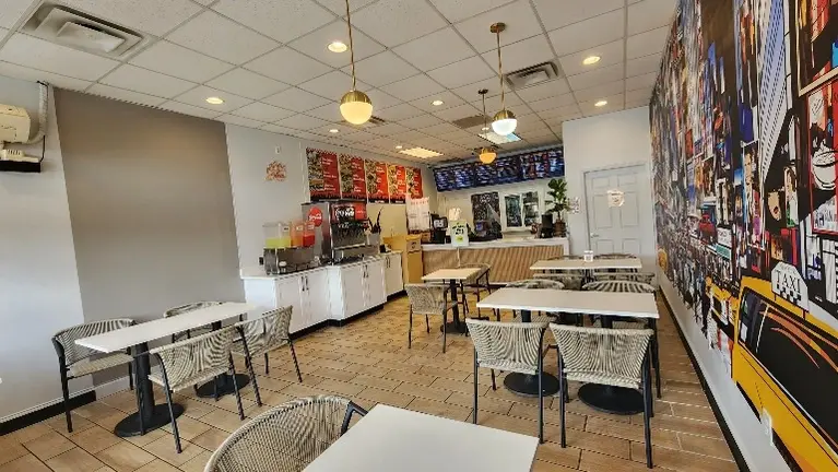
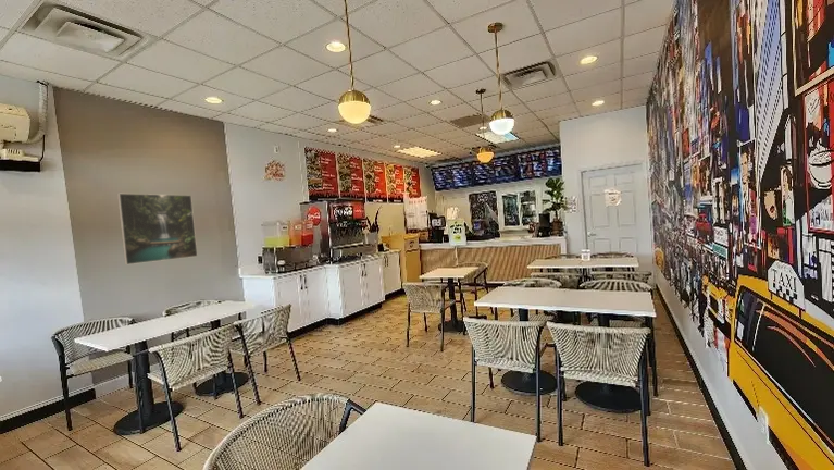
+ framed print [116,193,199,265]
